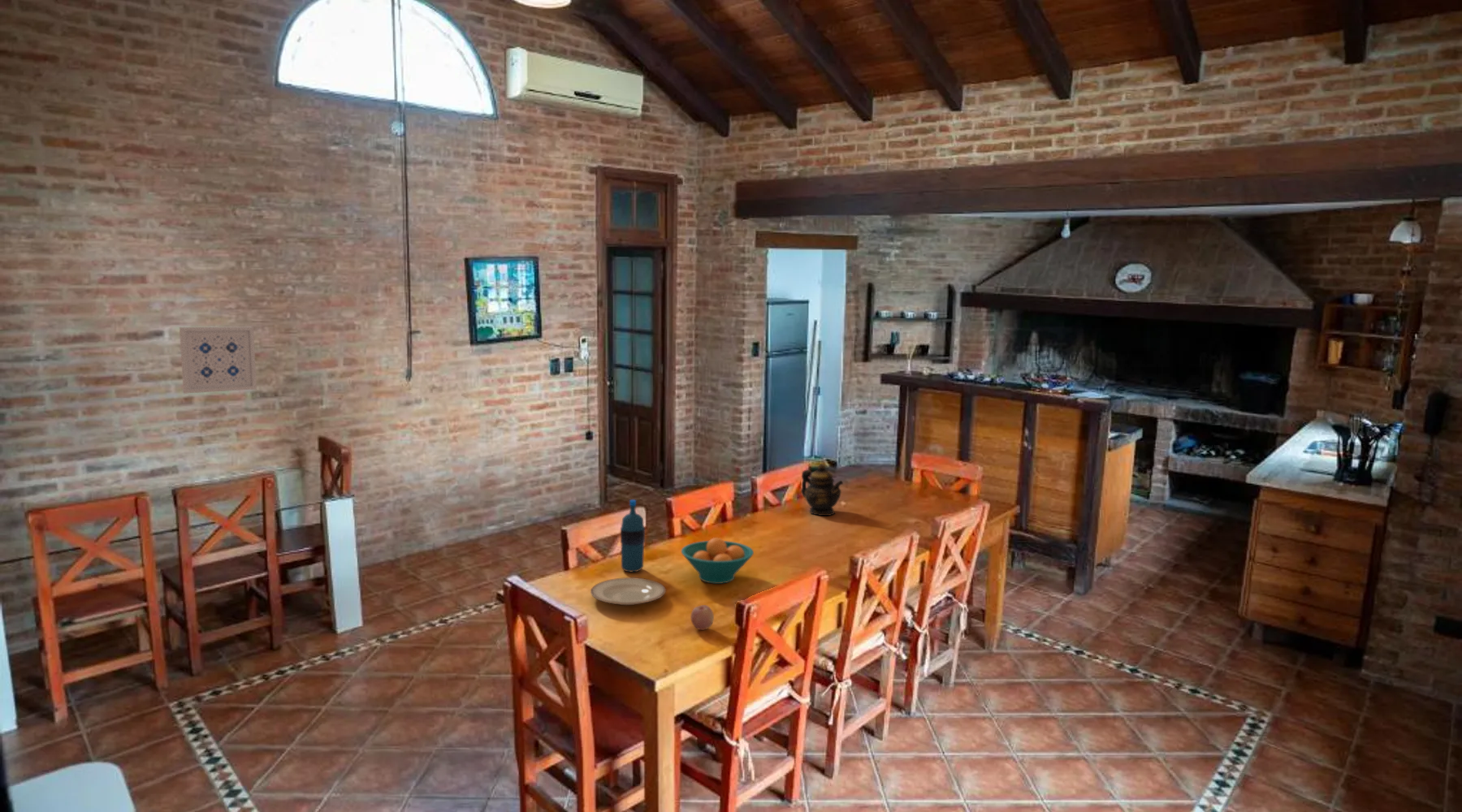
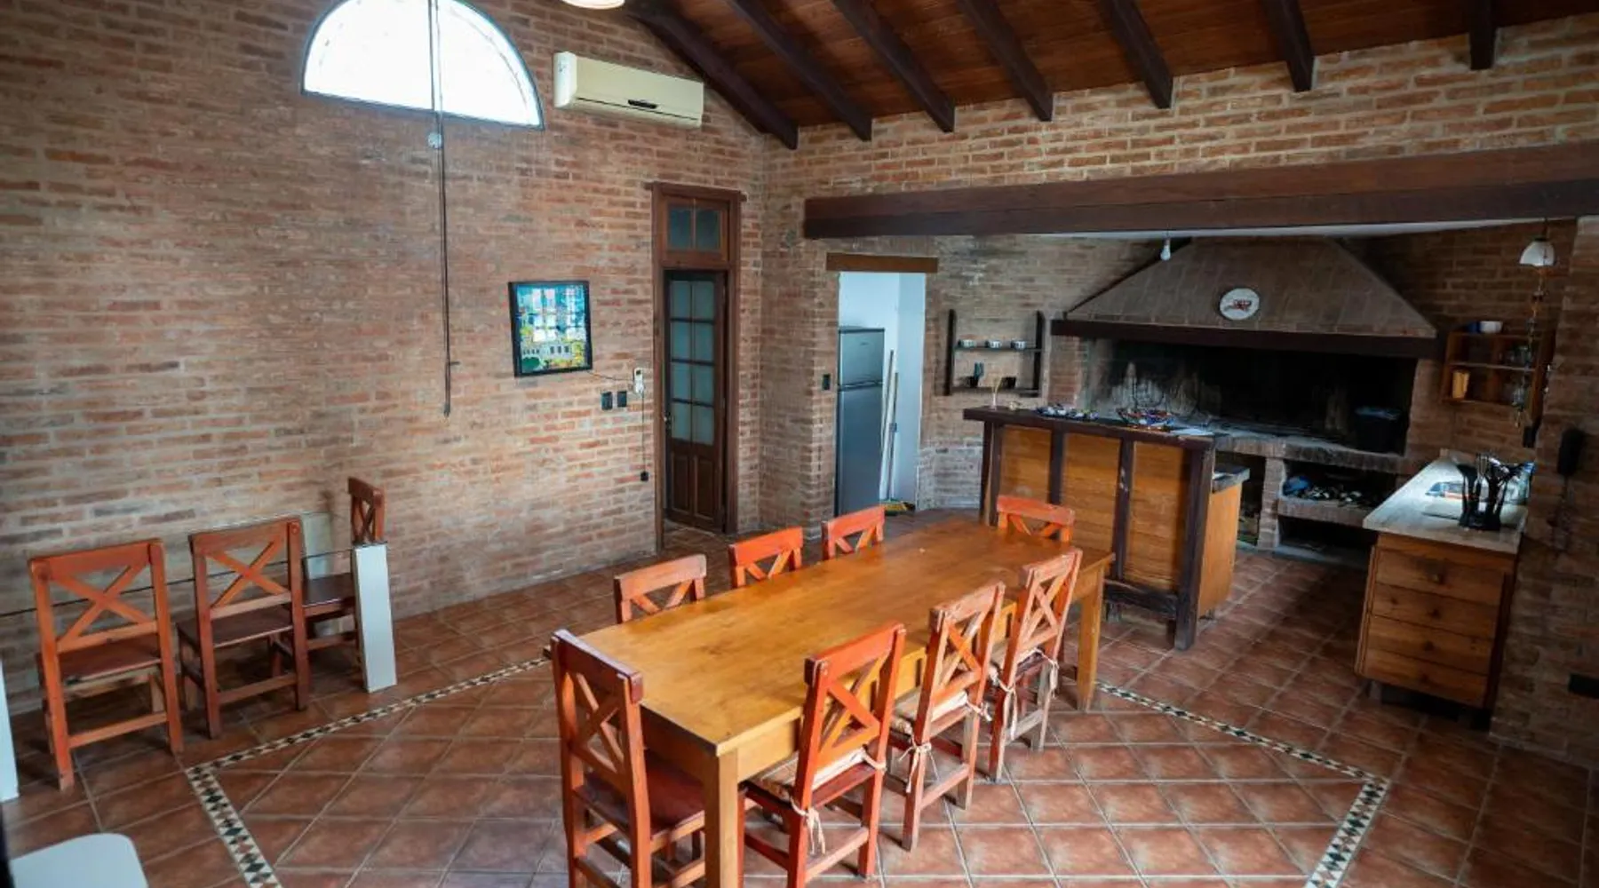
- plate [590,577,667,606]
- fruit [690,604,715,631]
- fruit bowl [681,537,755,585]
- wall art [179,326,257,395]
- teapot [800,463,844,516]
- water bottle [620,499,646,573]
